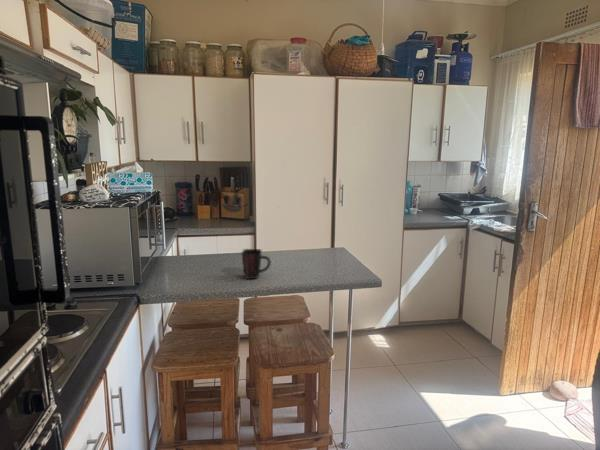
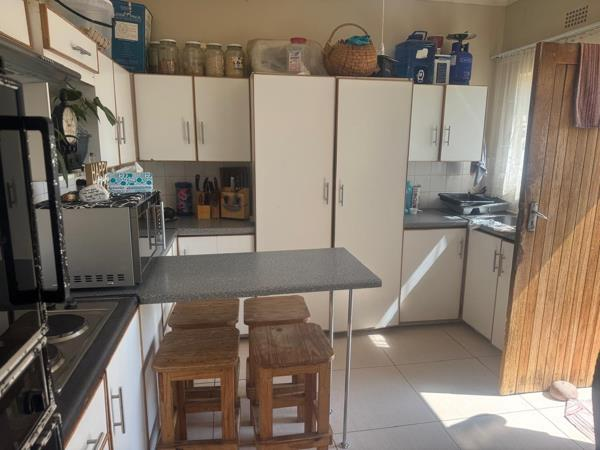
- mug [241,248,272,280]
